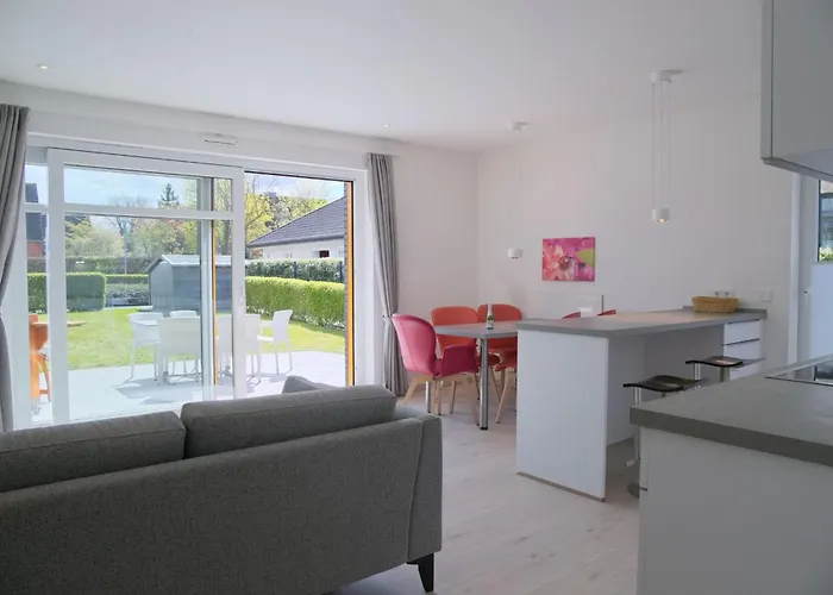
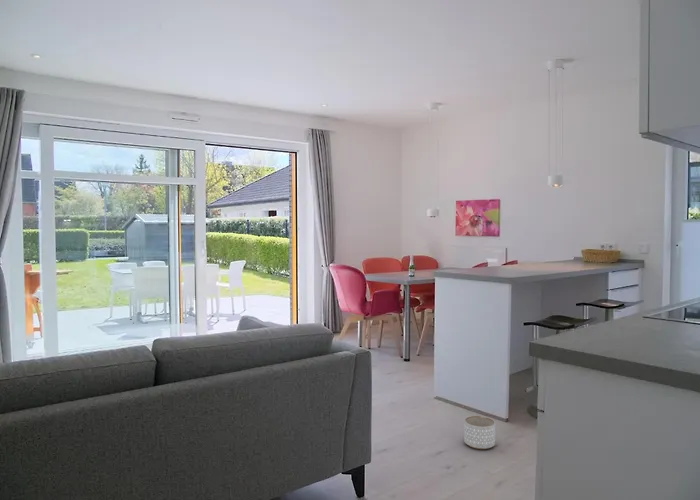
+ planter [463,415,496,450]
